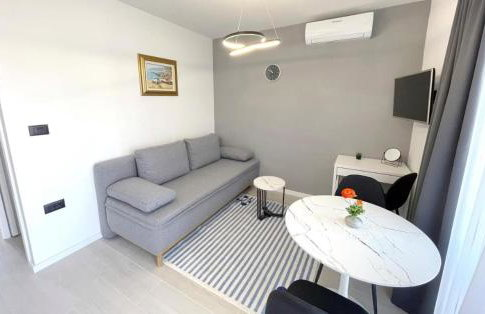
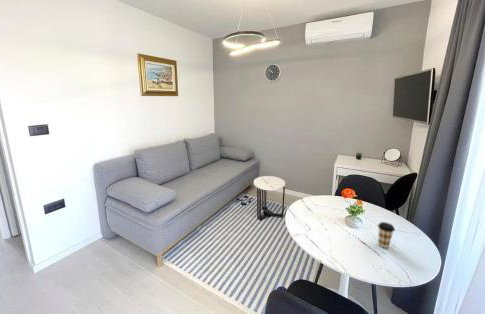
+ coffee cup [377,221,396,249]
